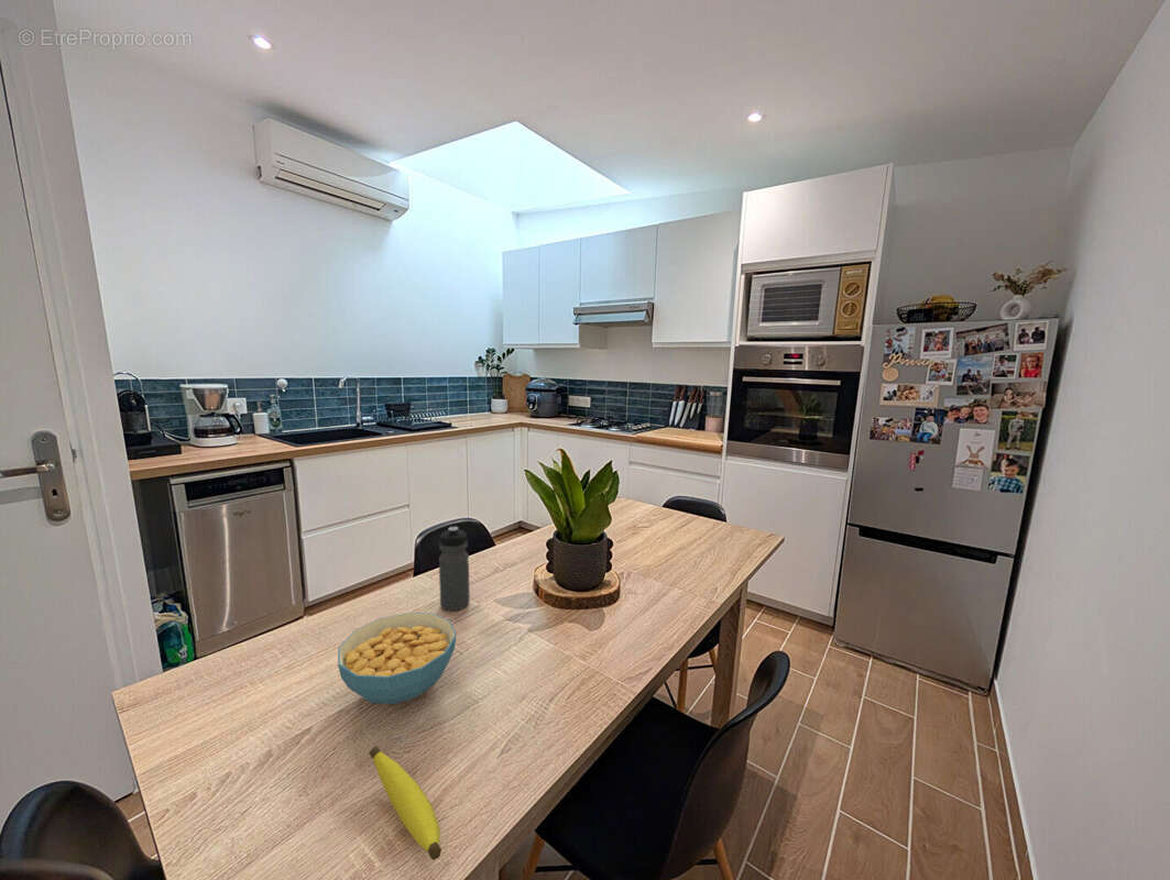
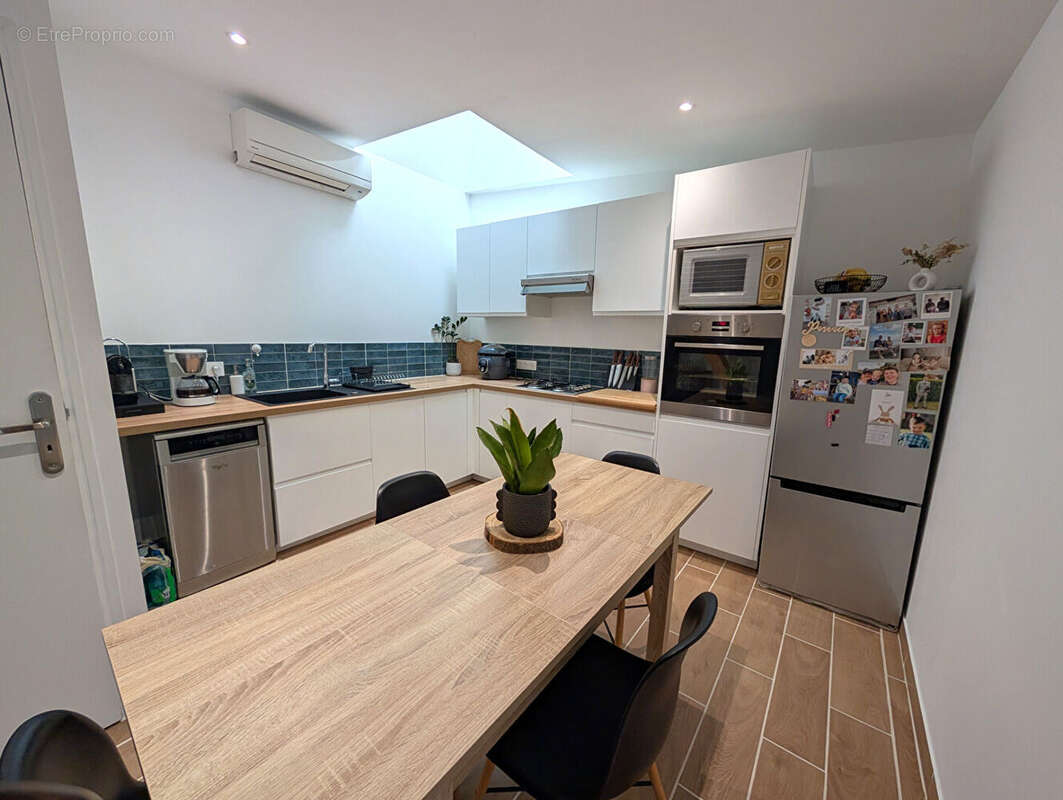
- cereal bowl [337,612,457,705]
- banana [368,745,442,861]
- water bottle [438,526,471,612]
